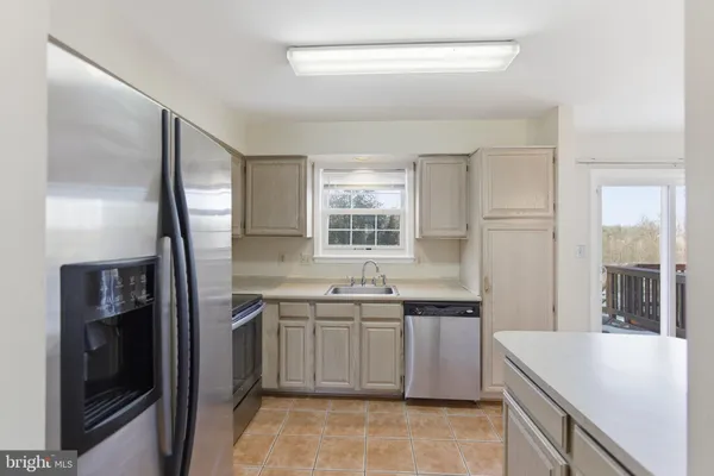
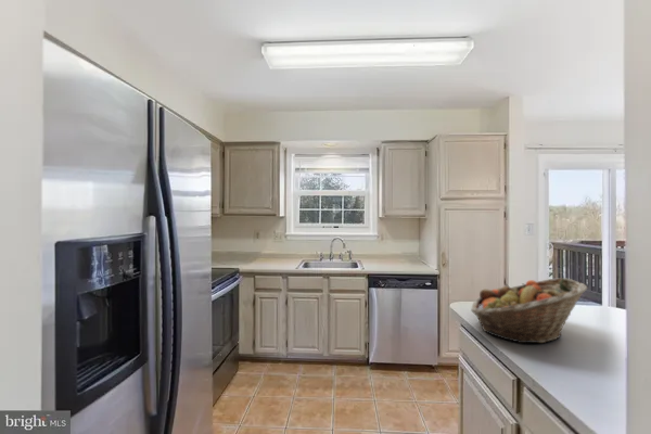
+ fruit basket [470,277,589,344]
